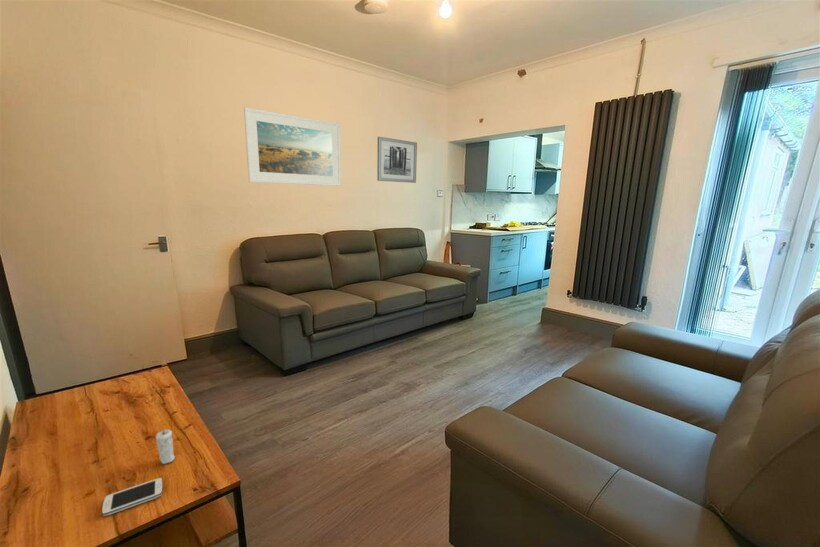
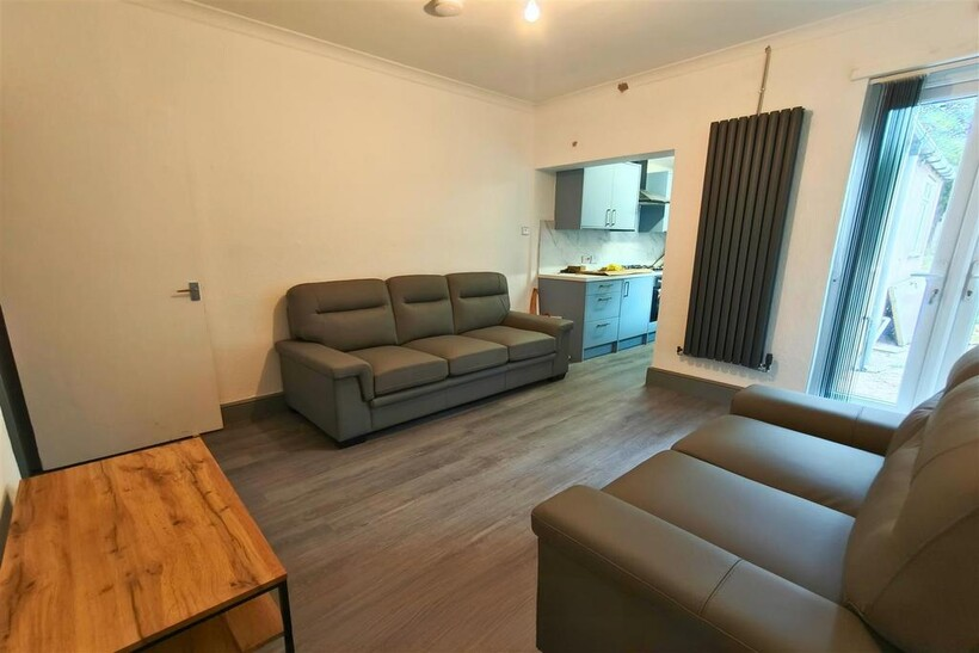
- candle [155,428,176,465]
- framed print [243,107,342,187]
- smartphone [101,477,164,517]
- wall art [376,136,418,184]
